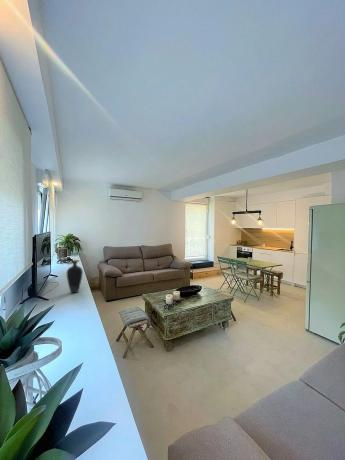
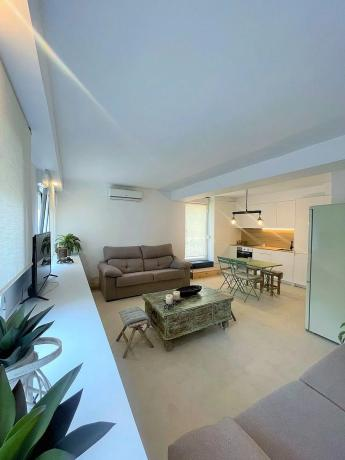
- vase [66,259,84,294]
